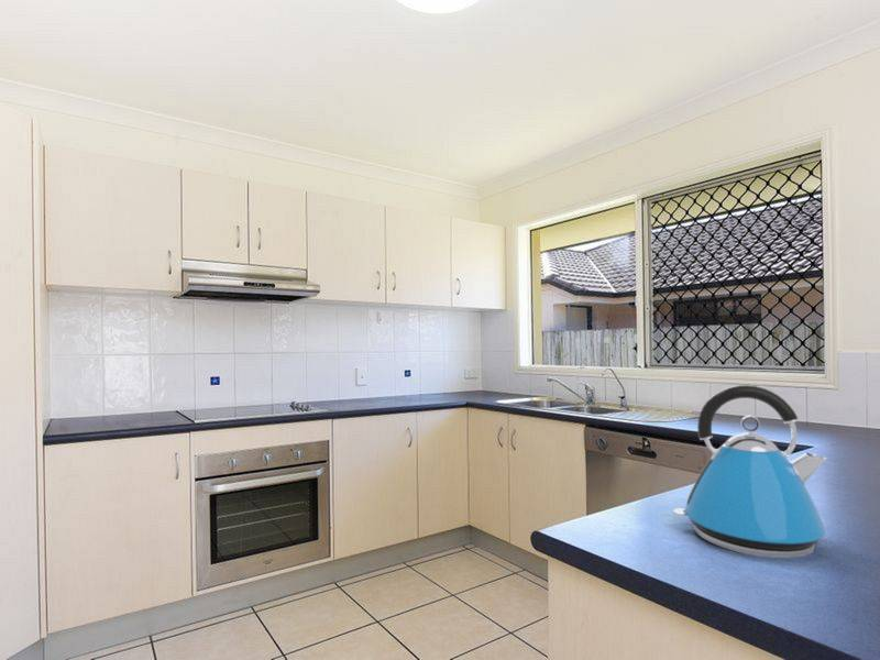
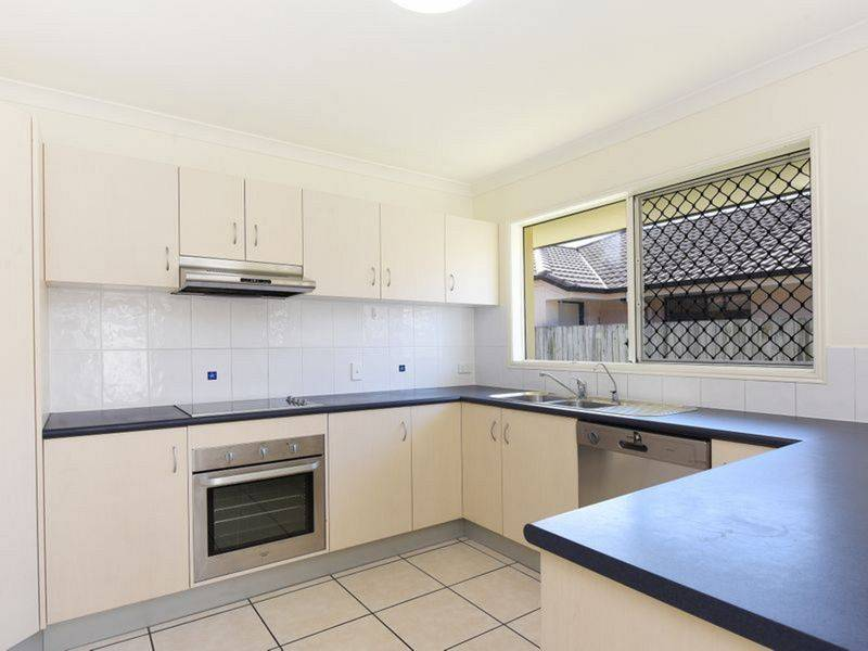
- kettle [673,384,827,559]
